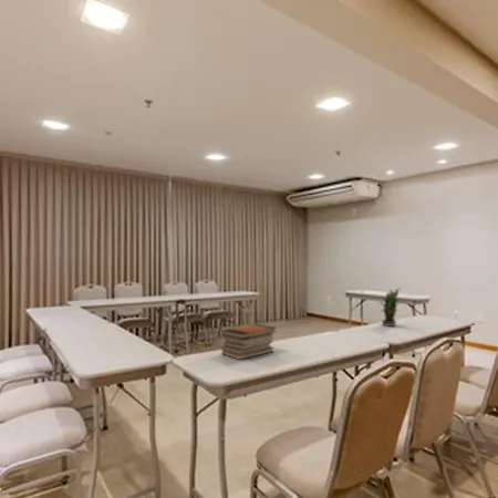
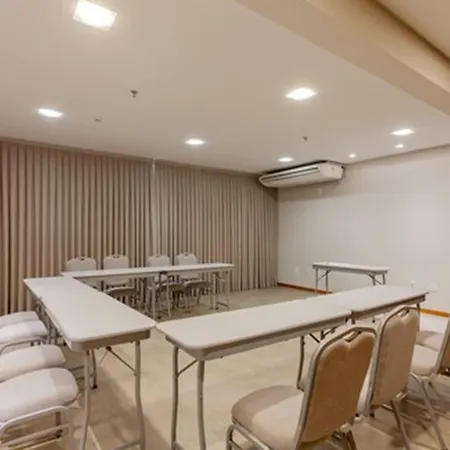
- potted plant [375,288,402,328]
- book stack [220,323,278,361]
